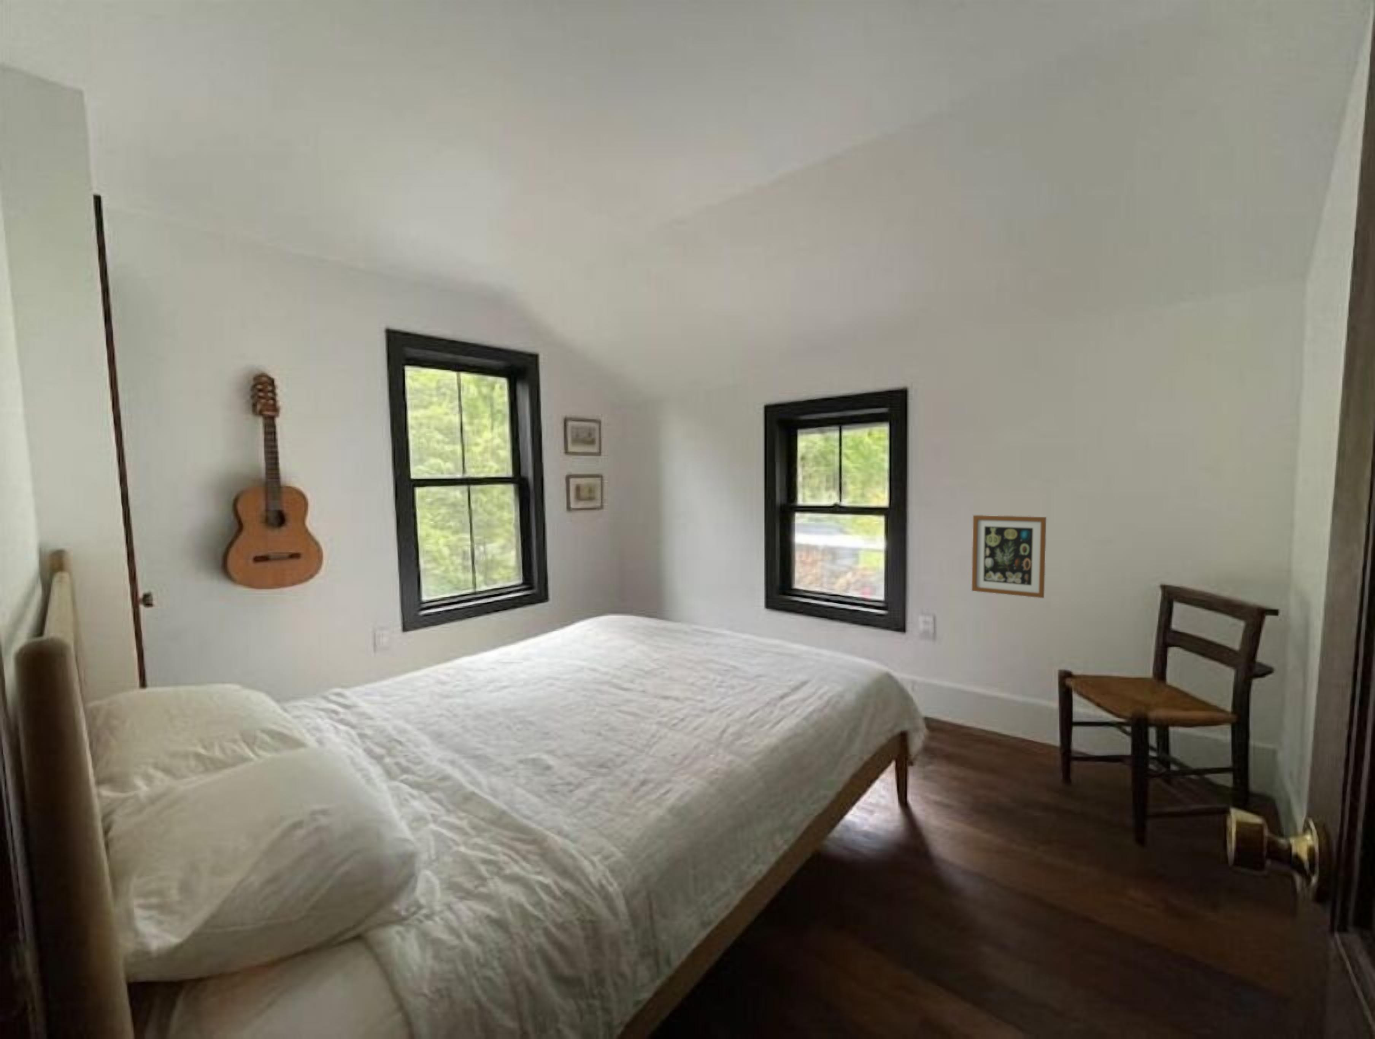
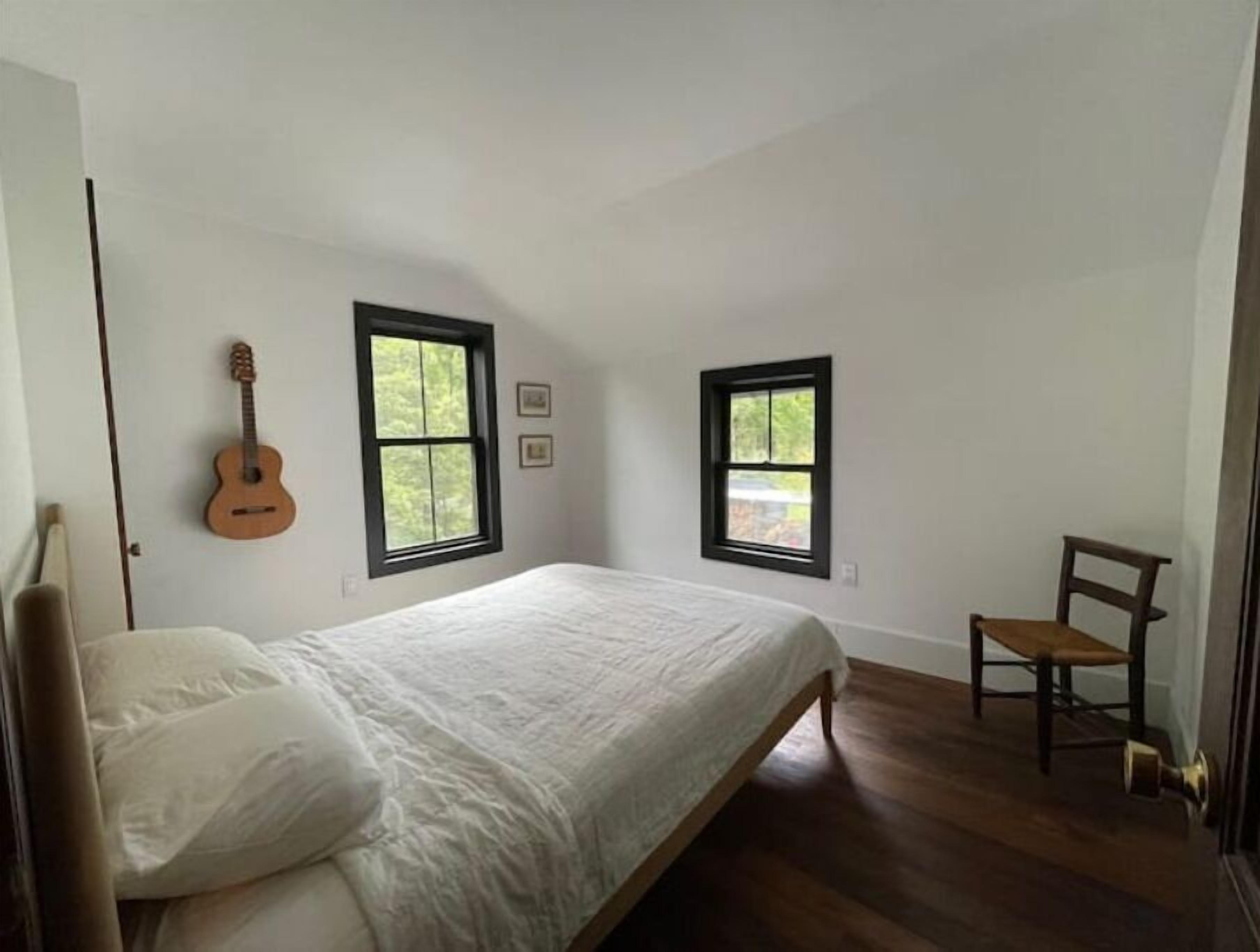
- wall art [971,515,1047,598]
